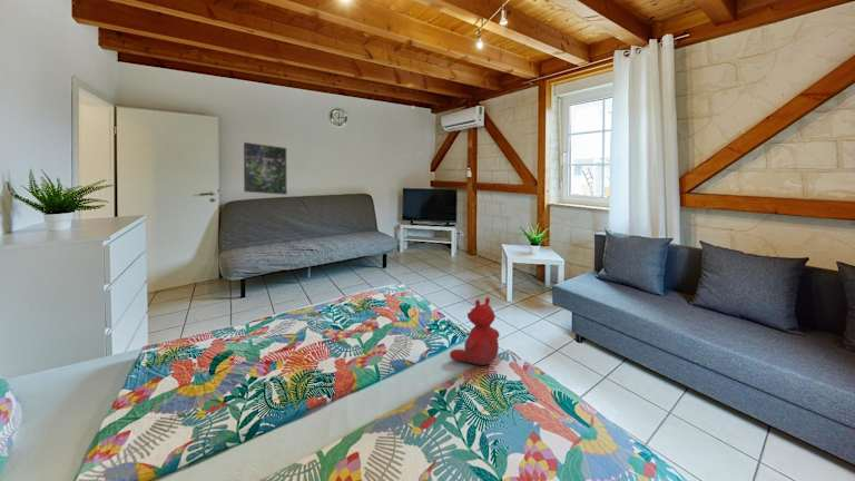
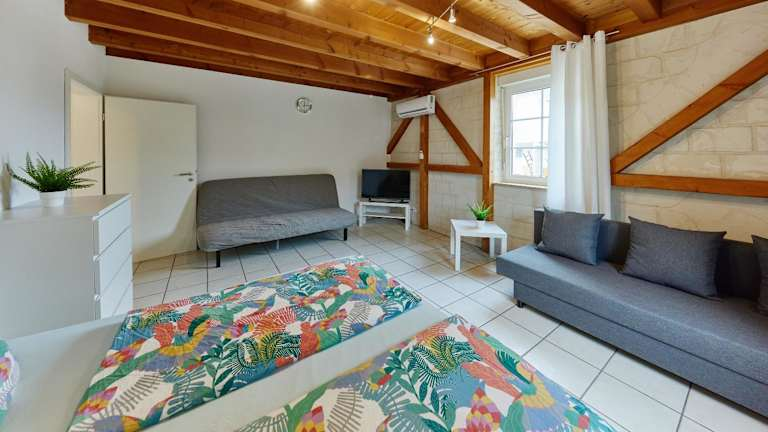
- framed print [243,141,288,196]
- stuffed bear [449,296,500,366]
